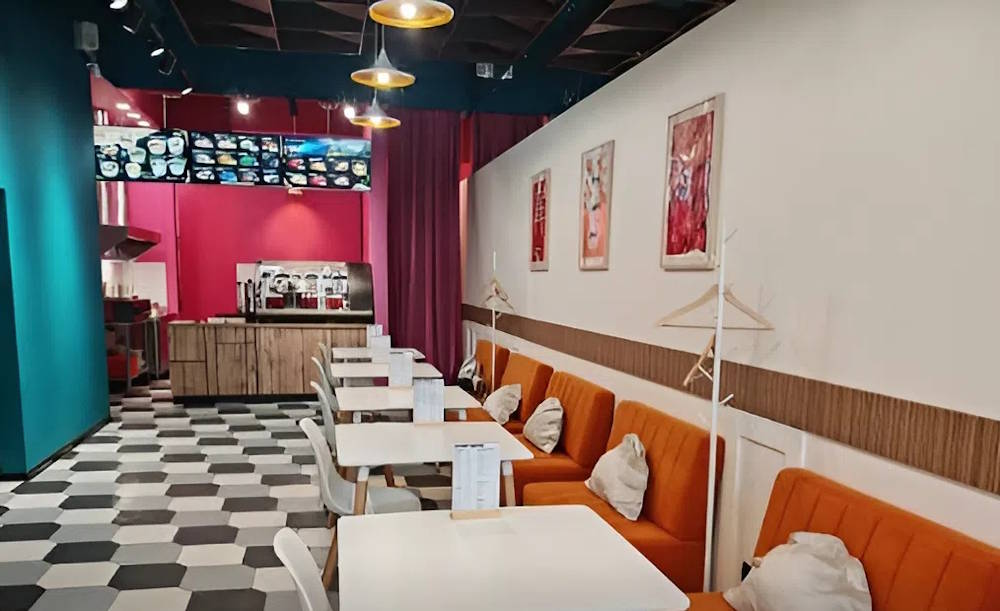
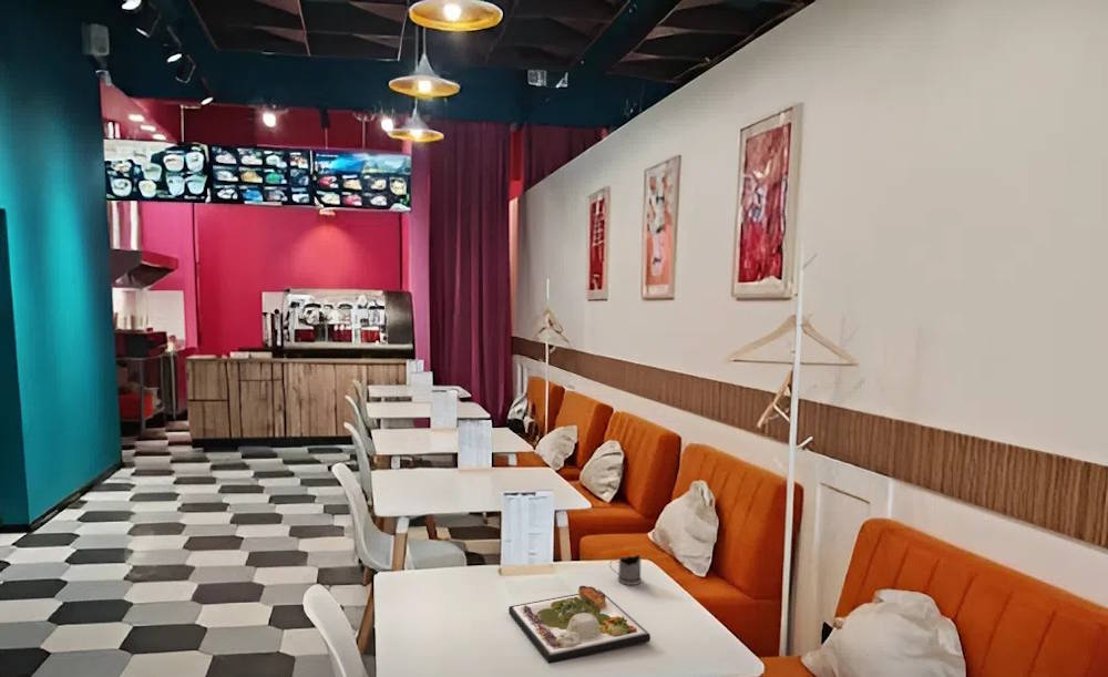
+ tea glass holder [608,554,643,586]
+ dinner plate [507,585,652,665]
